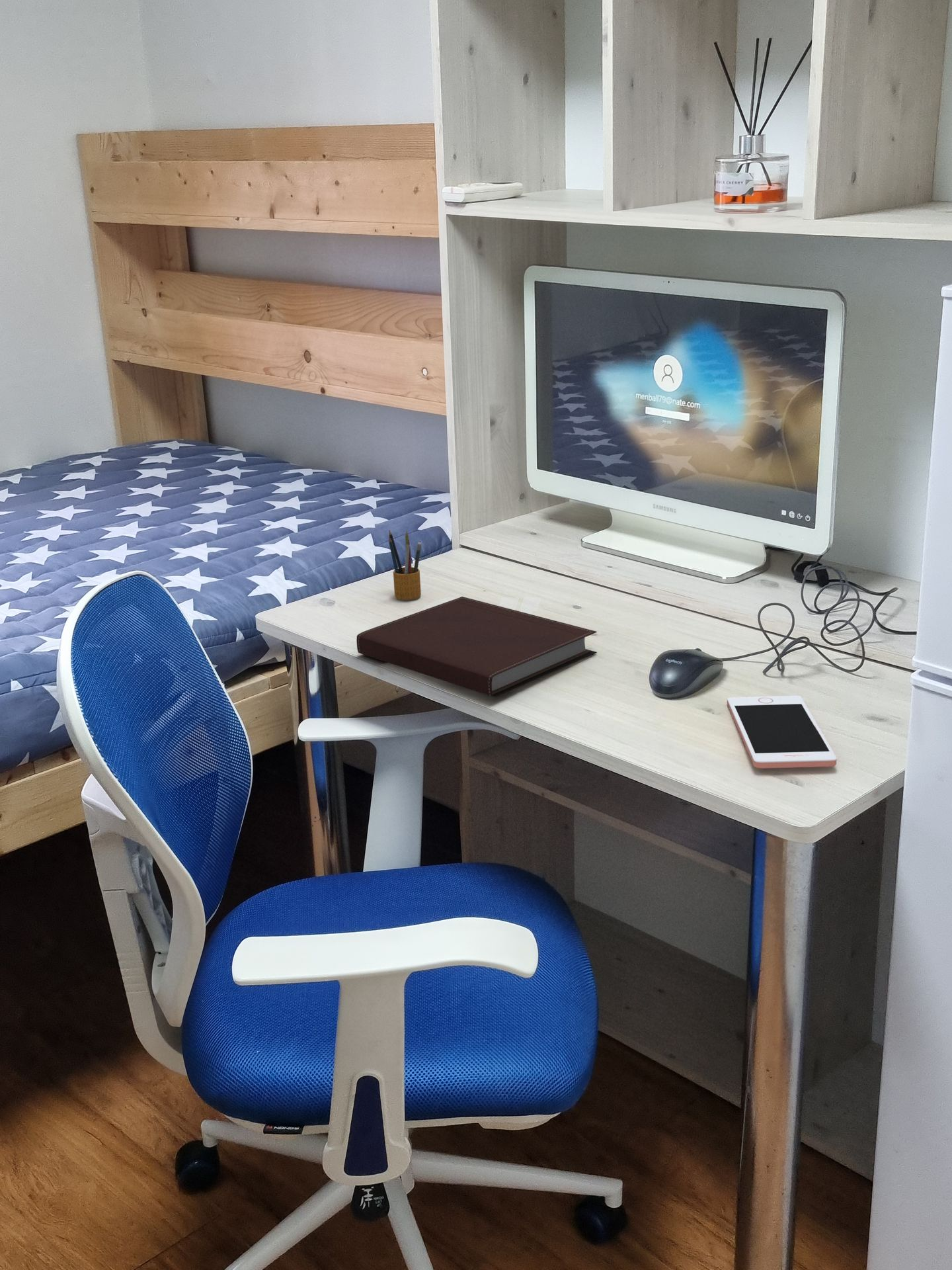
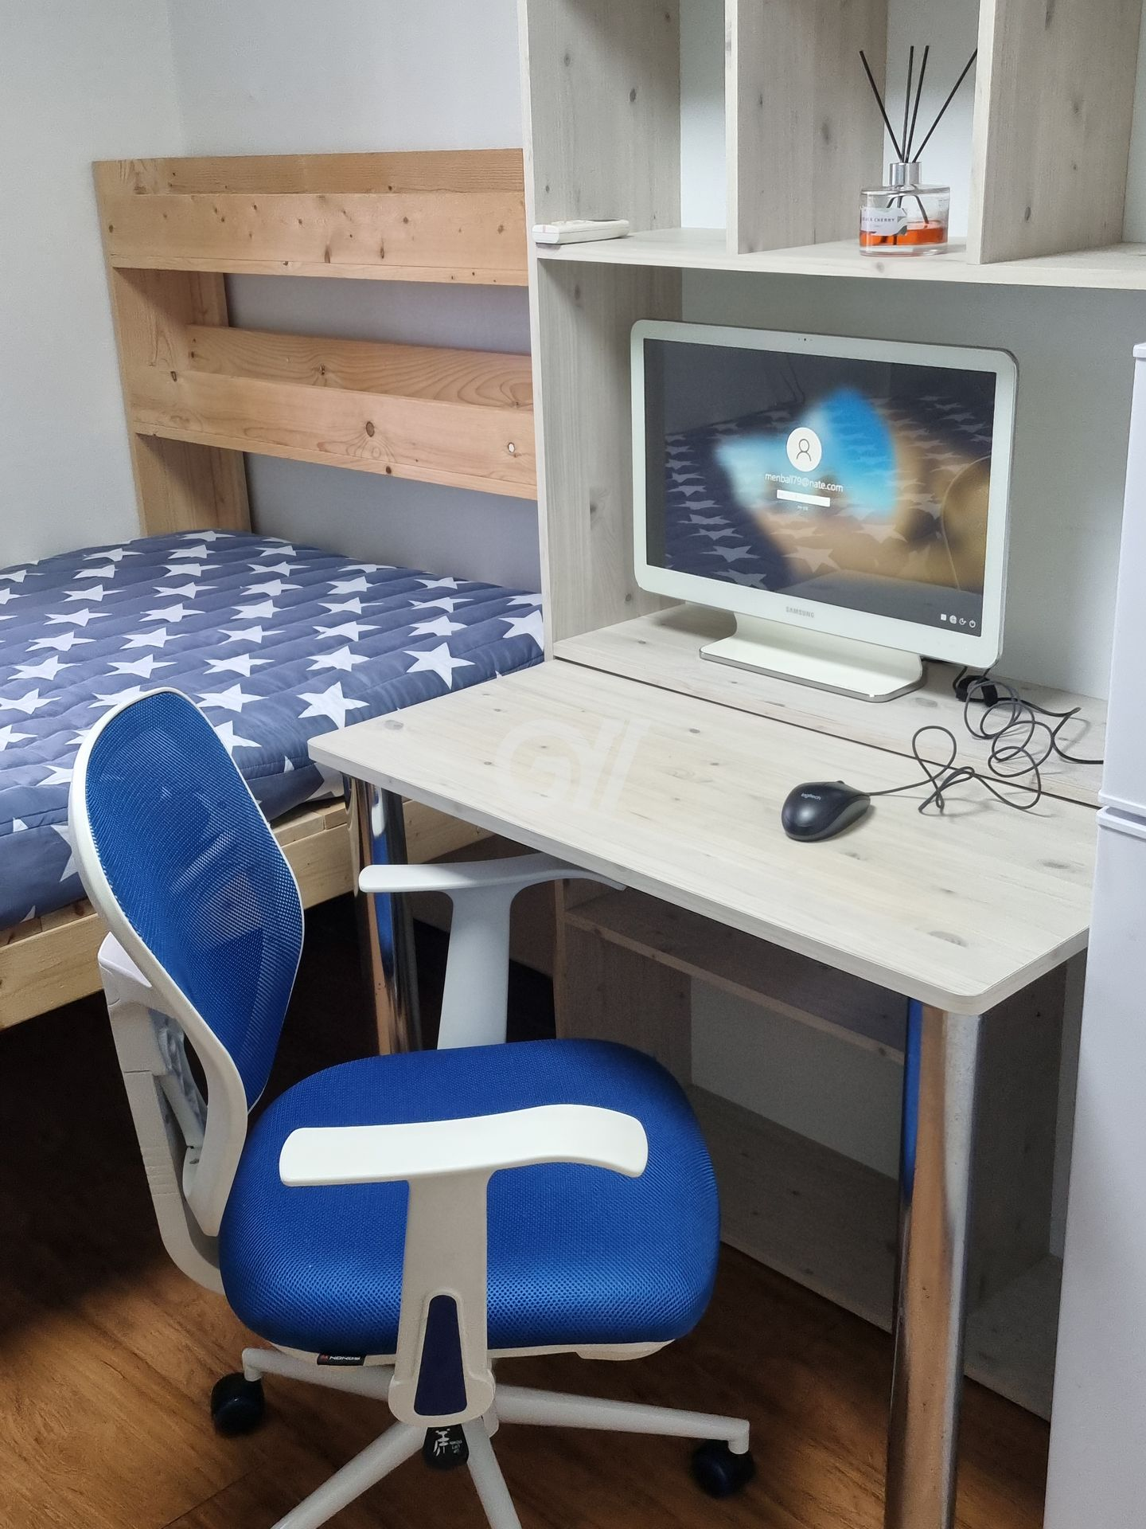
- pencil box [388,530,422,601]
- cell phone [727,695,838,769]
- notebook [356,596,598,698]
